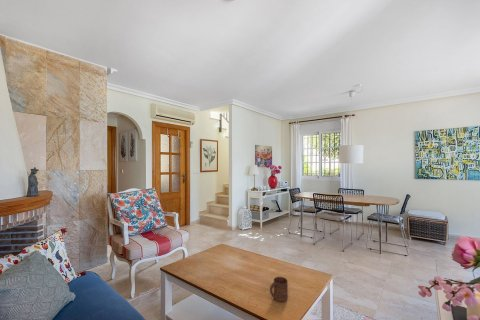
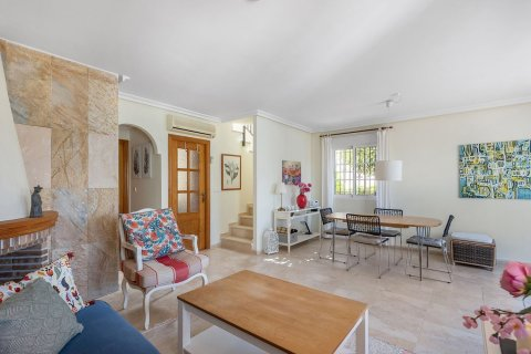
- cup [269,276,289,303]
